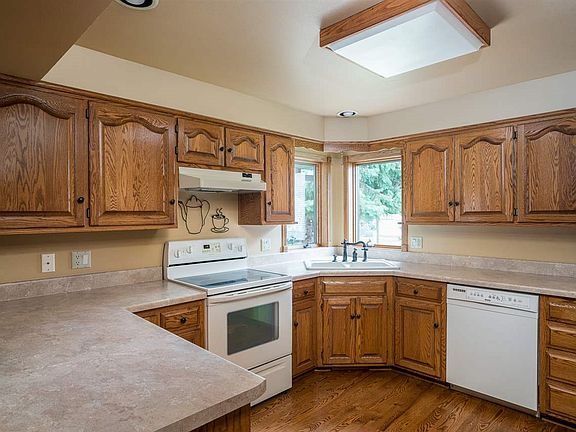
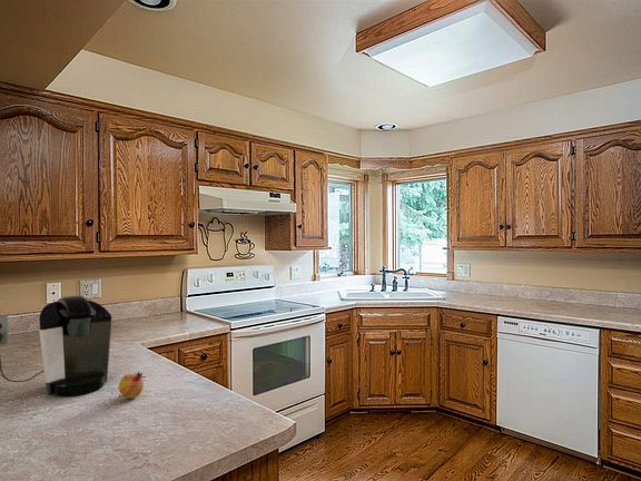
+ fruit [118,371,146,400]
+ coffee maker [0,294,112,397]
